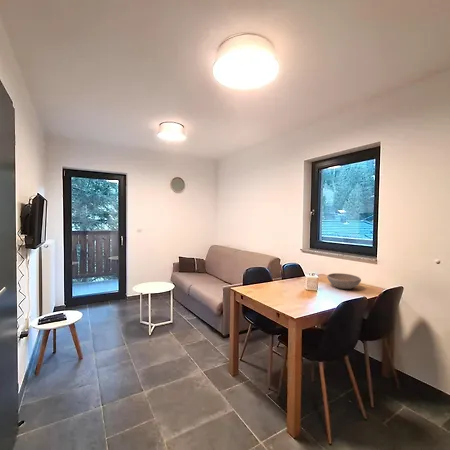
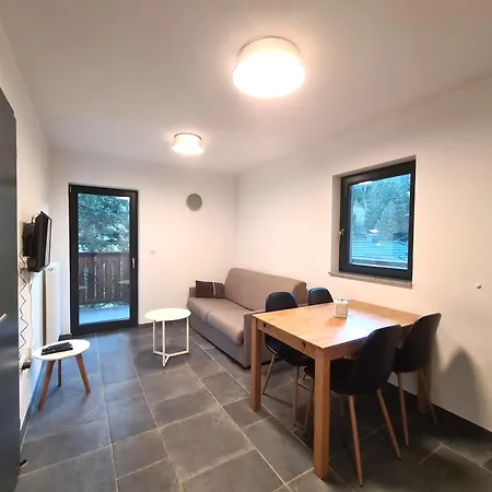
- bowl [326,272,362,290]
